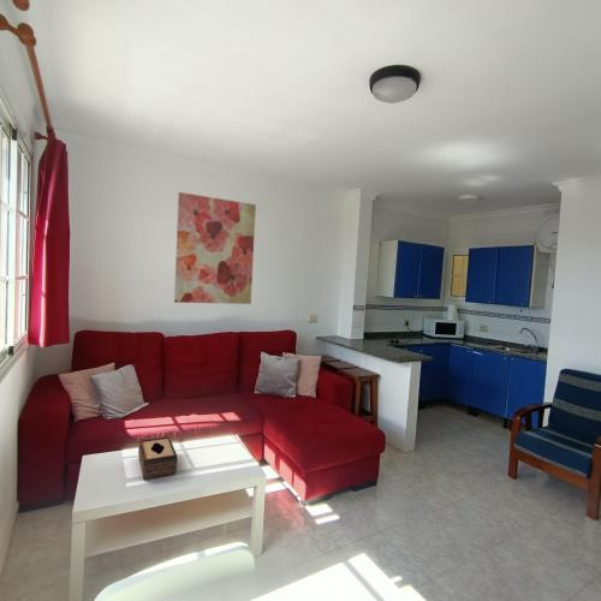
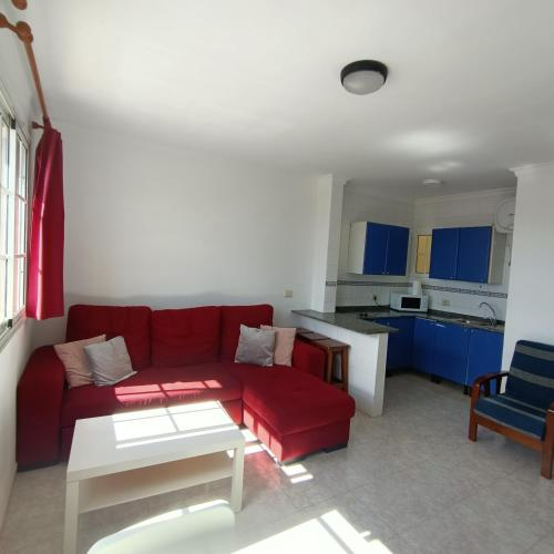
- tissue box [137,435,179,481]
- wall art [173,191,257,305]
